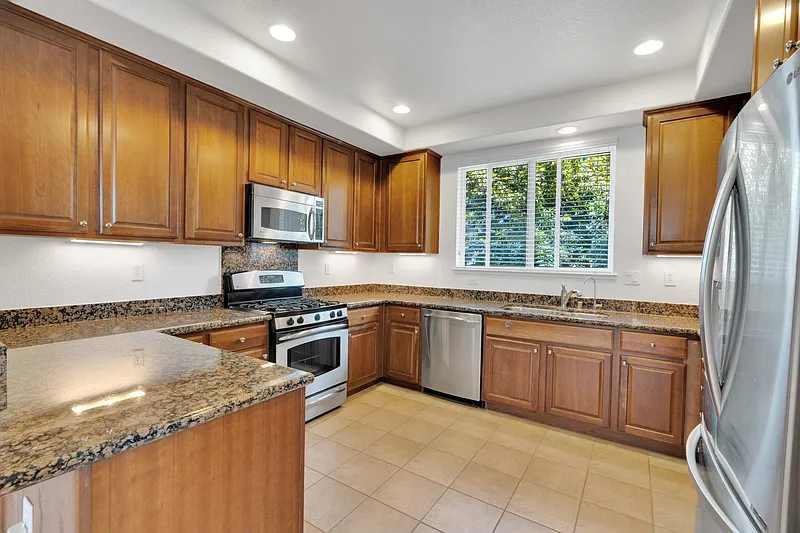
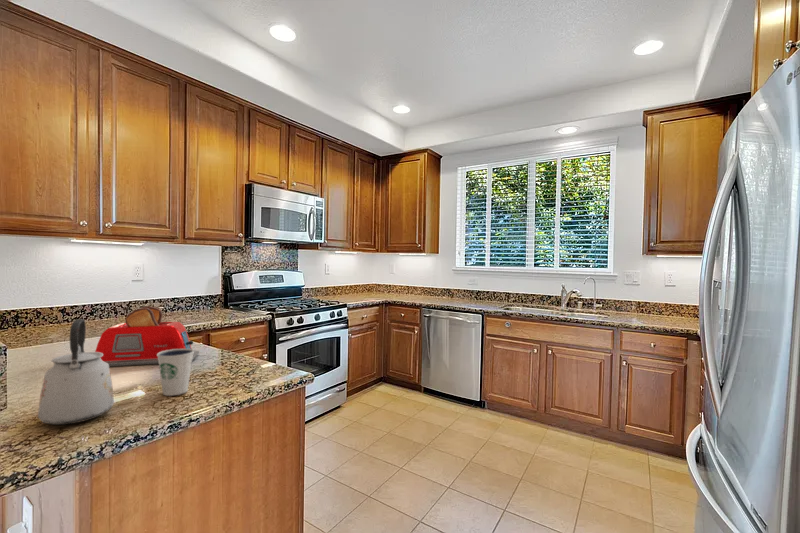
+ toaster [94,305,200,368]
+ dixie cup [157,349,194,397]
+ kettle [37,318,115,426]
